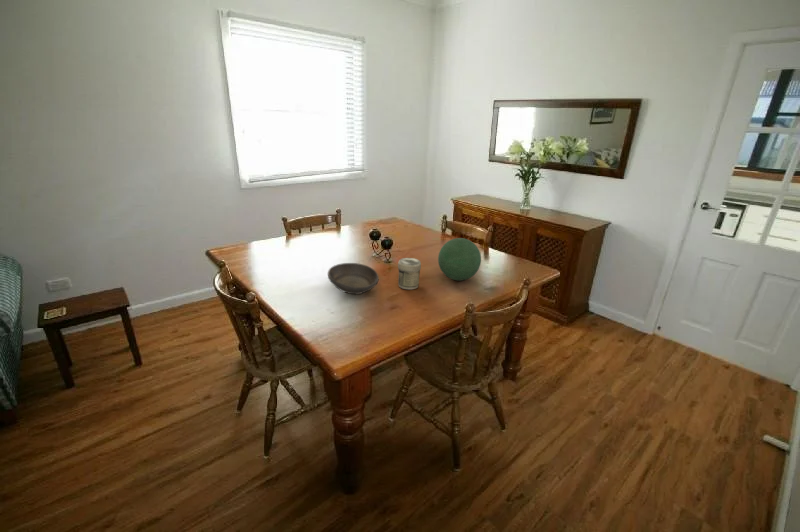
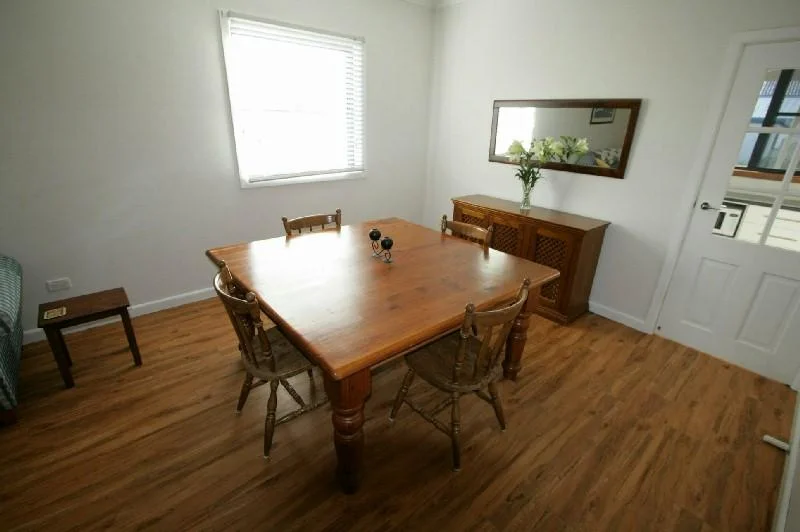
- decorative orb [437,237,482,282]
- jar [397,257,422,291]
- bowl [327,262,380,295]
